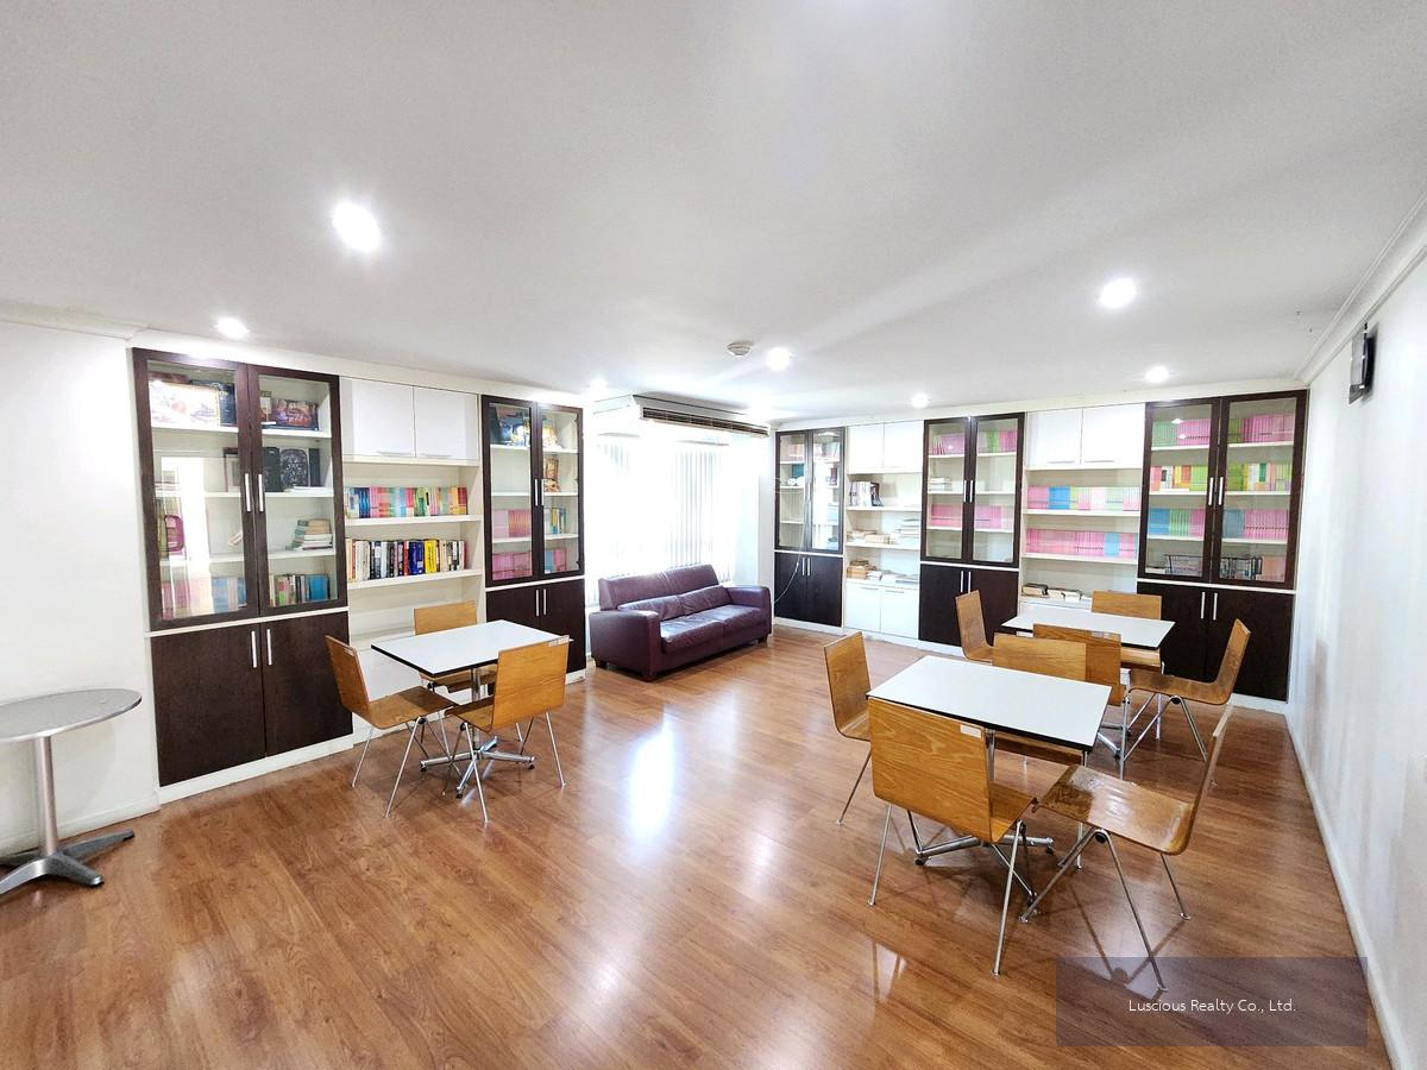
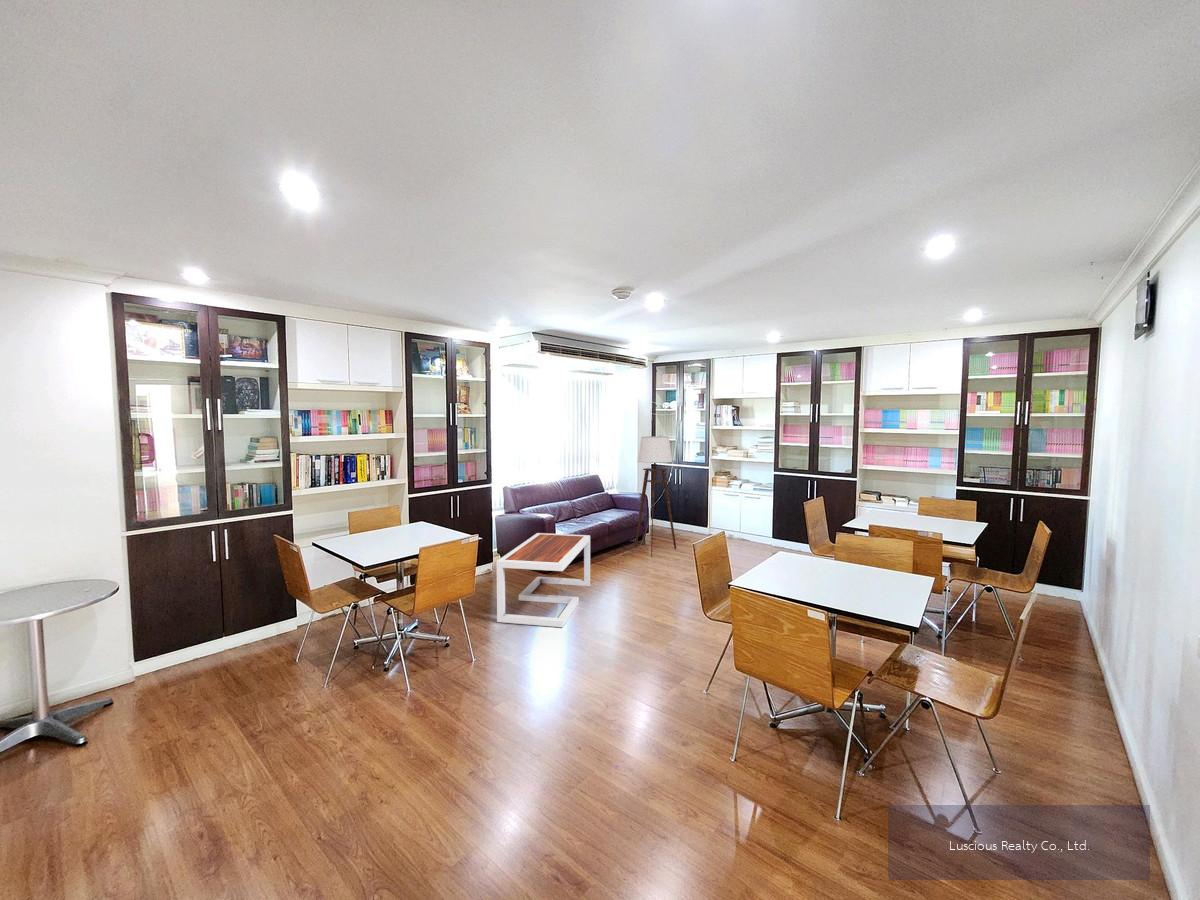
+ floor lamp [619,435,677,558]
+ coffee table [496,532,591,628]
